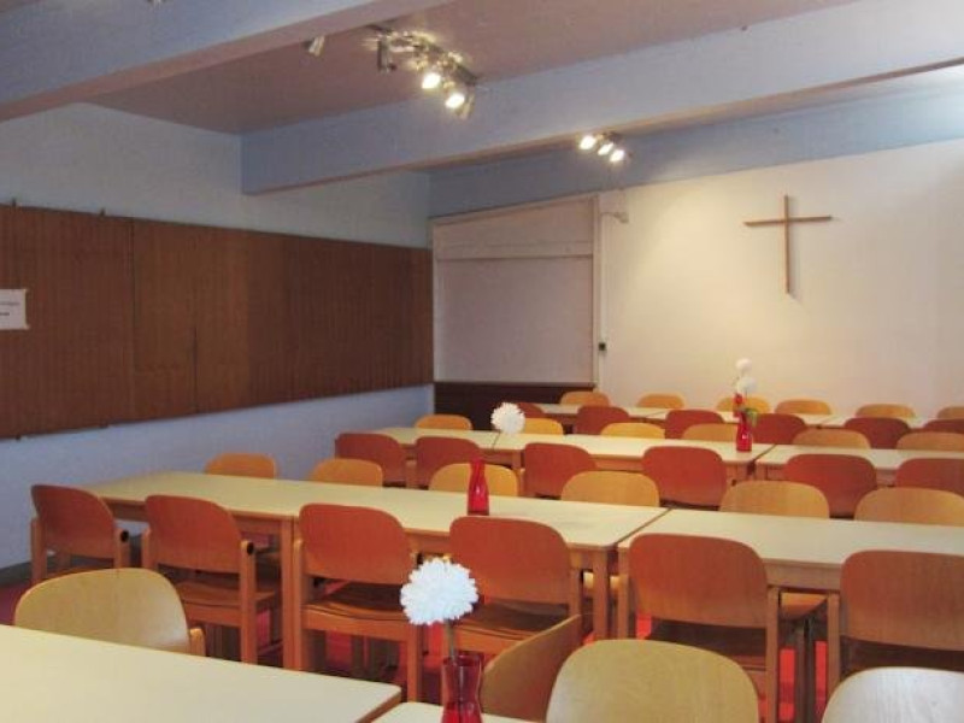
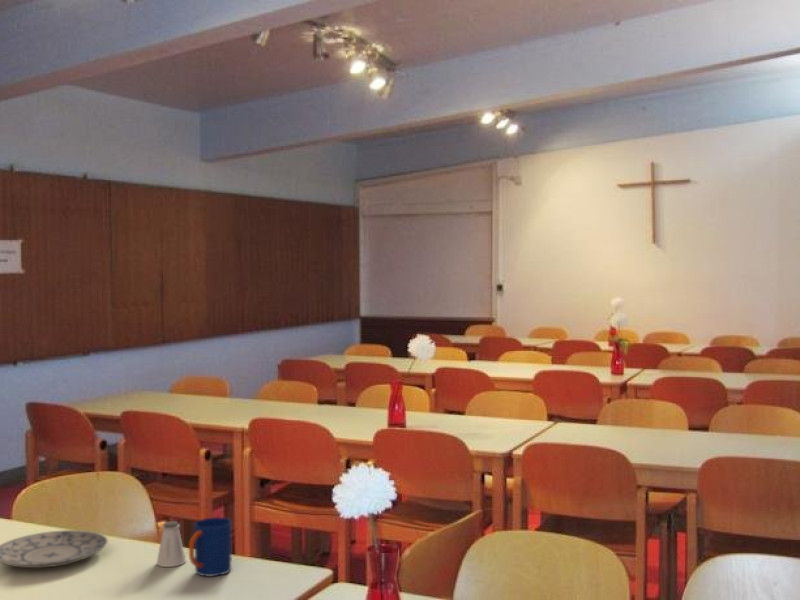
+ saltshaker [156,520,187,568]
+ plate [0,529,109,569]
+ mug [188,516,232,577]
